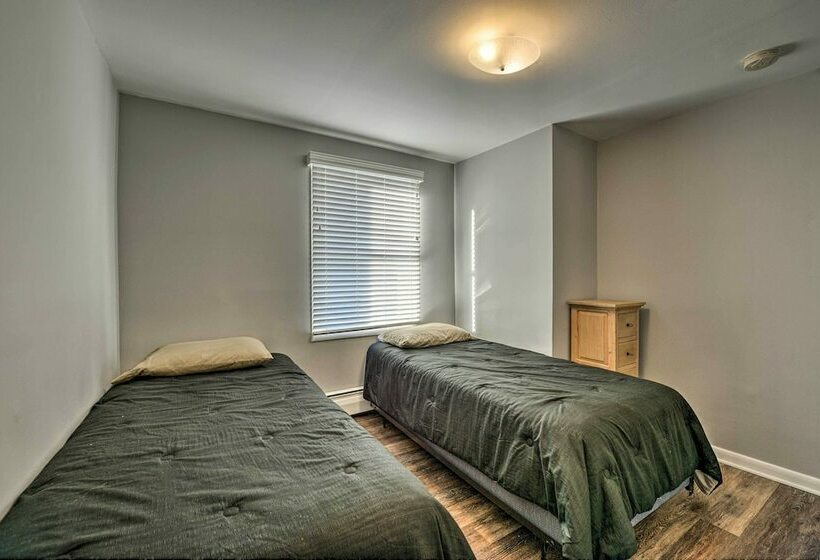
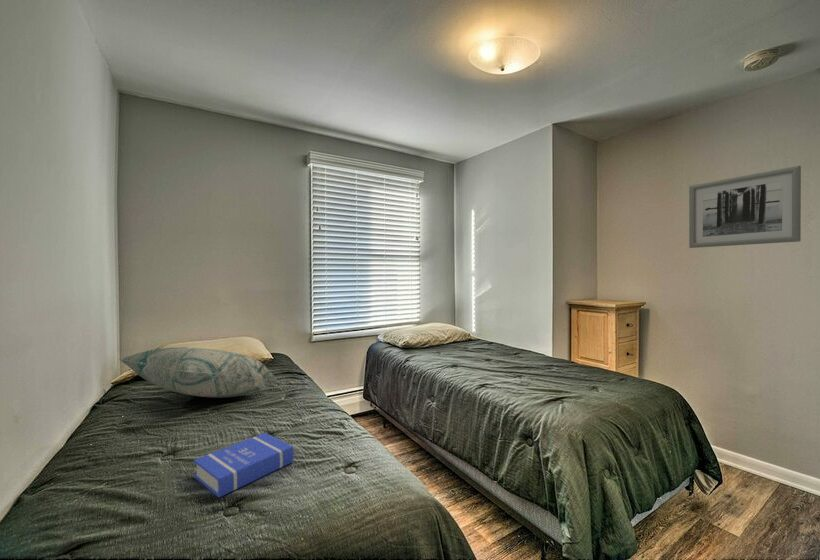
+ wall art [688,165,802,249]
+ book [193,432,294,498]
+ decorative pillow [118,346,278,399]
